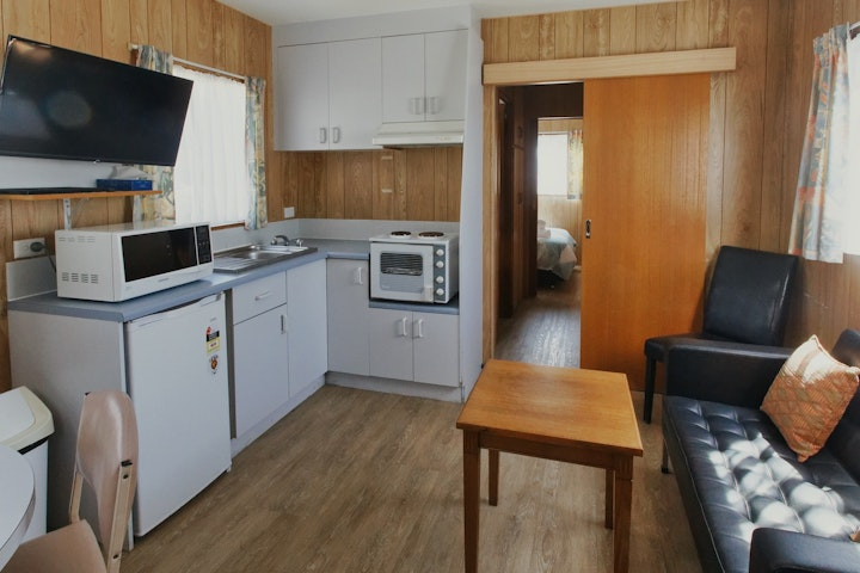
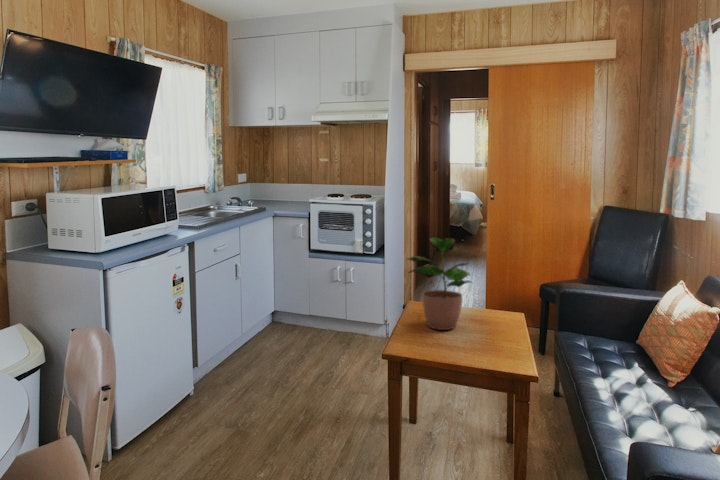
+ potted plant [406,236,476,331]
